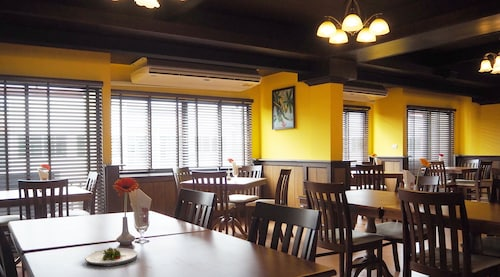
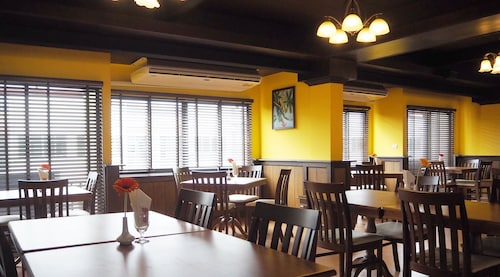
- salad plate [84,246,139,267]
